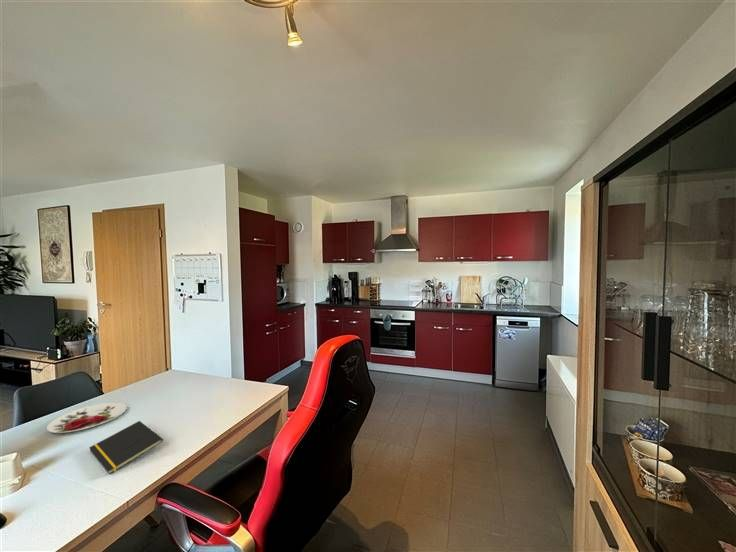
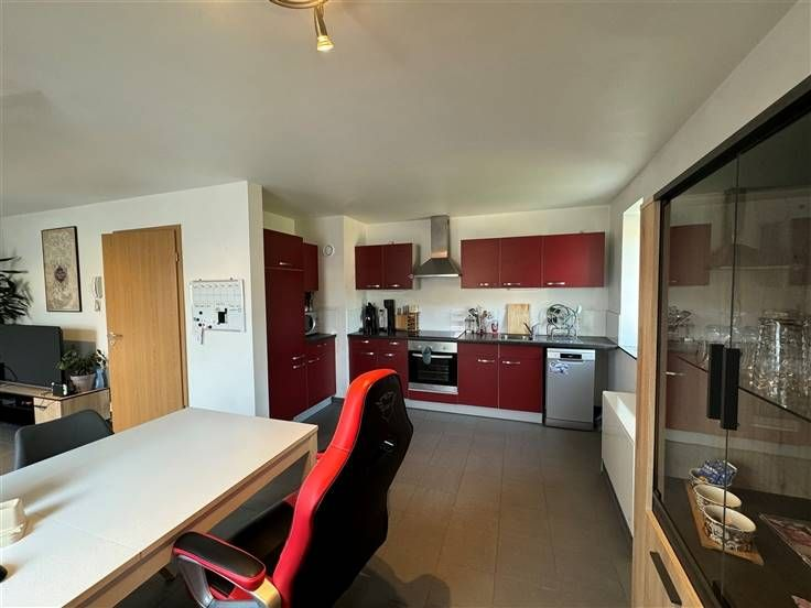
- plate [46,402,128,434]
- notepad [88,420,164,475]
